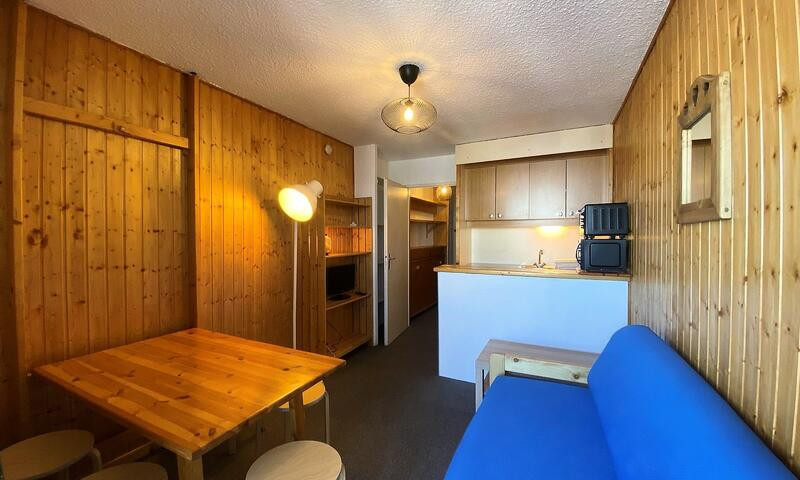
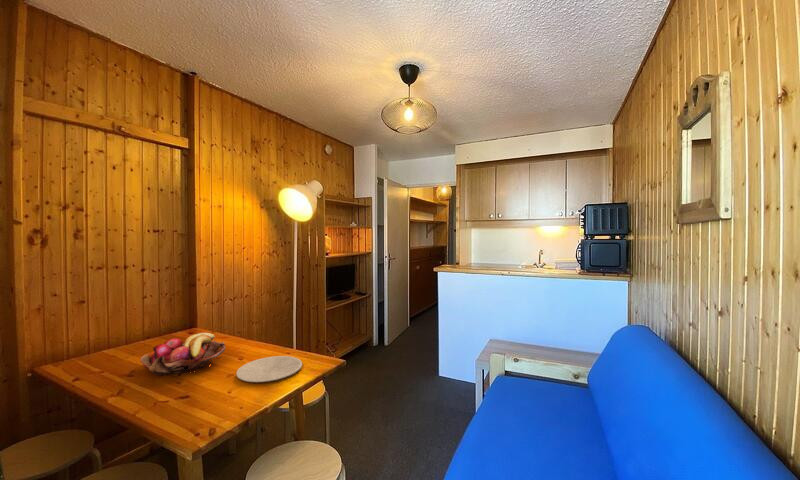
+ plate [235,355,303,383]
+ fruit basket [139,332,227,376]
